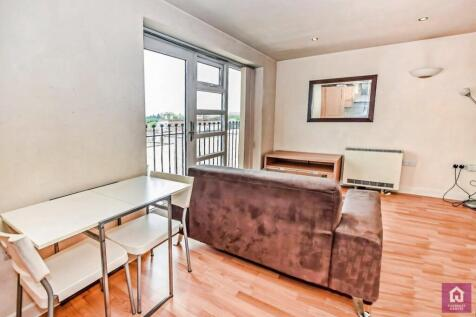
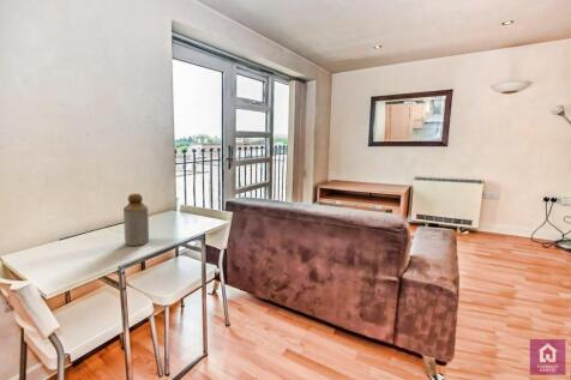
+ bottle [122,193,150,247]
